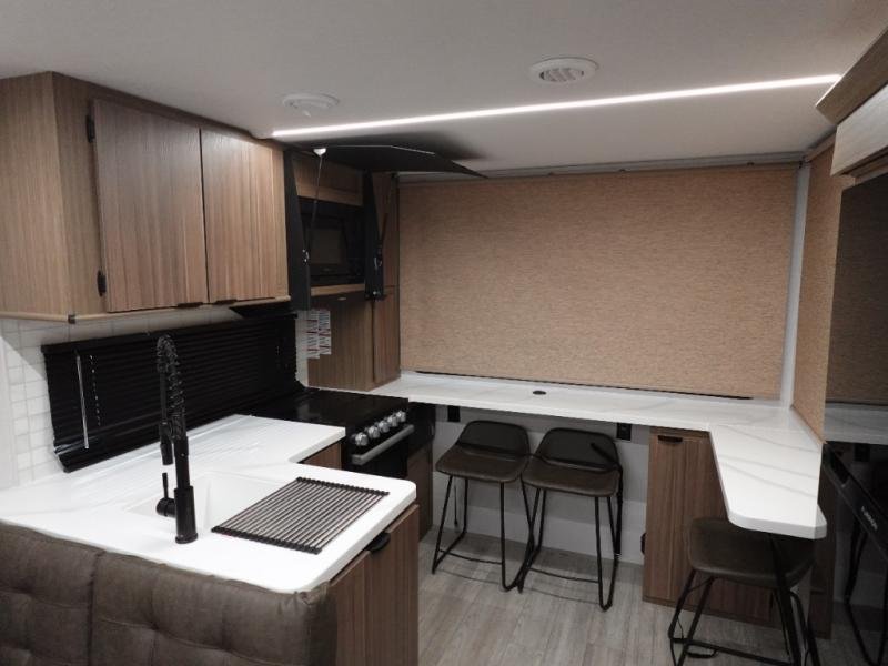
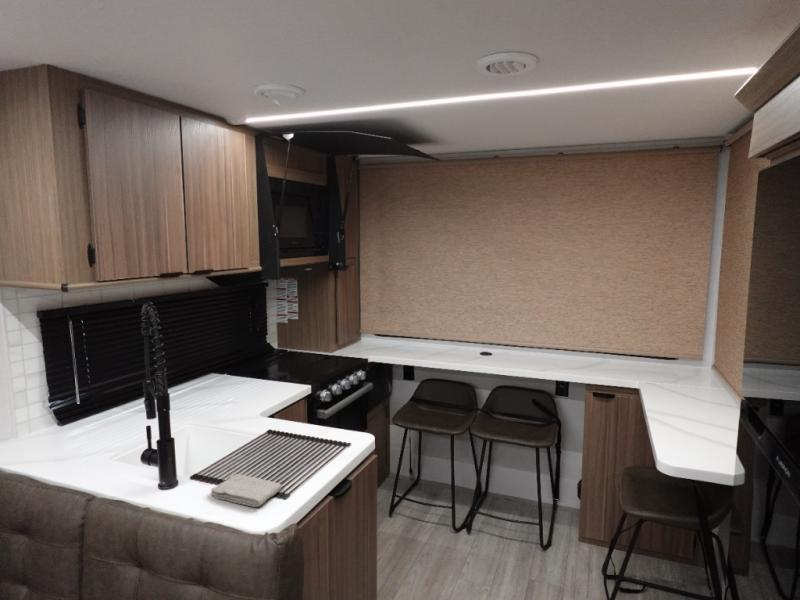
+ washcloth [209,473,283,508]
